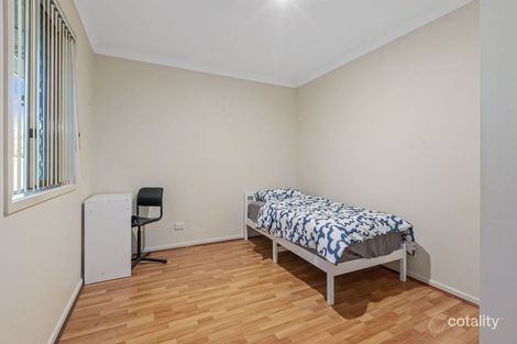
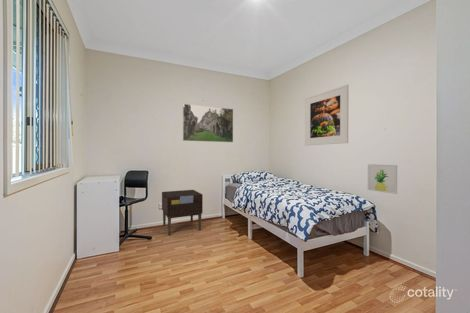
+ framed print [304,84,350,146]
+ wall art [367,163,398,195]
+ nightstand [161,189,204,236]
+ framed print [182,103,234,143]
